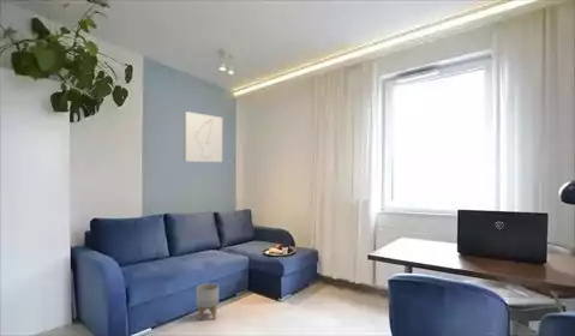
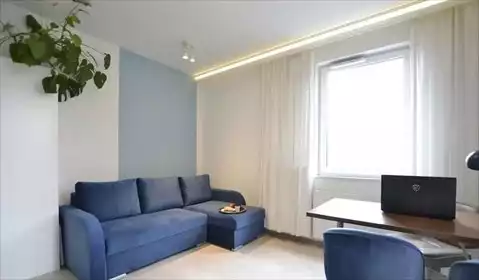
- planter [196,282,220,322]
- wall art [182,110,223,163]
